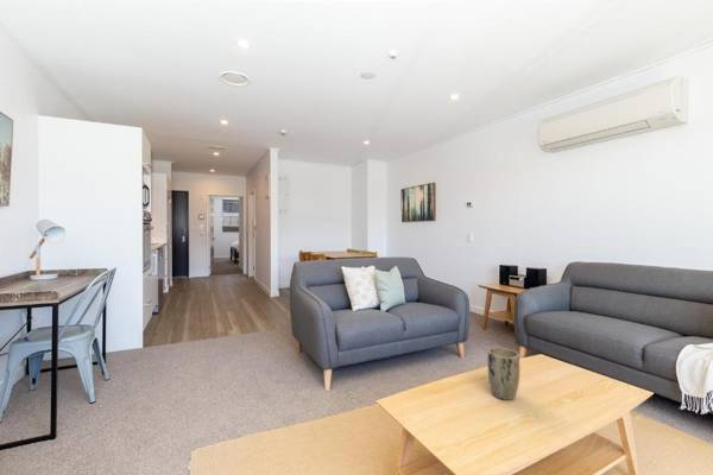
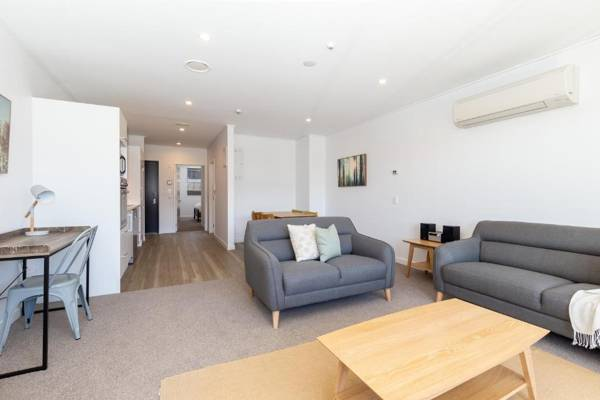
- plant pot [486,347,520,401]
